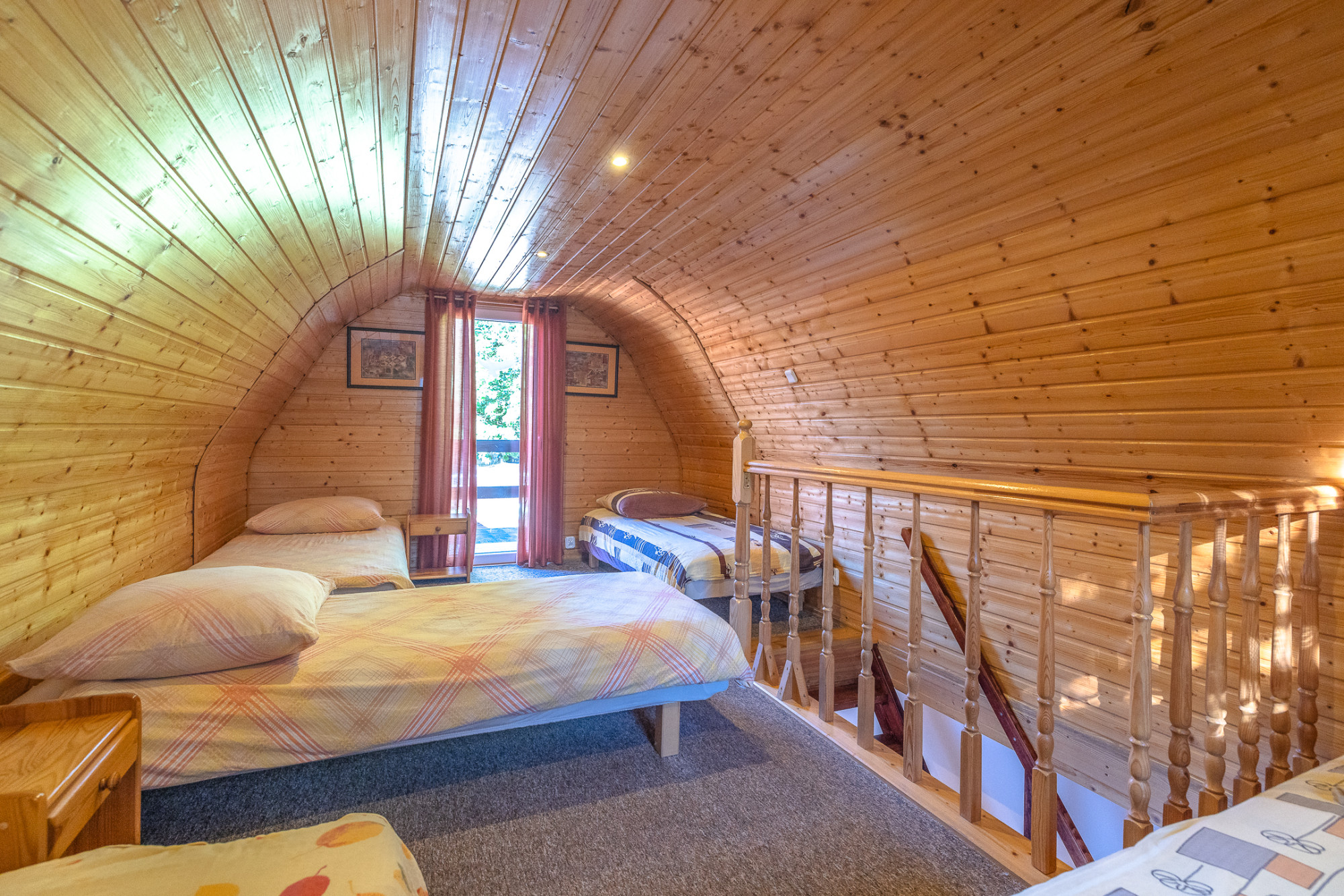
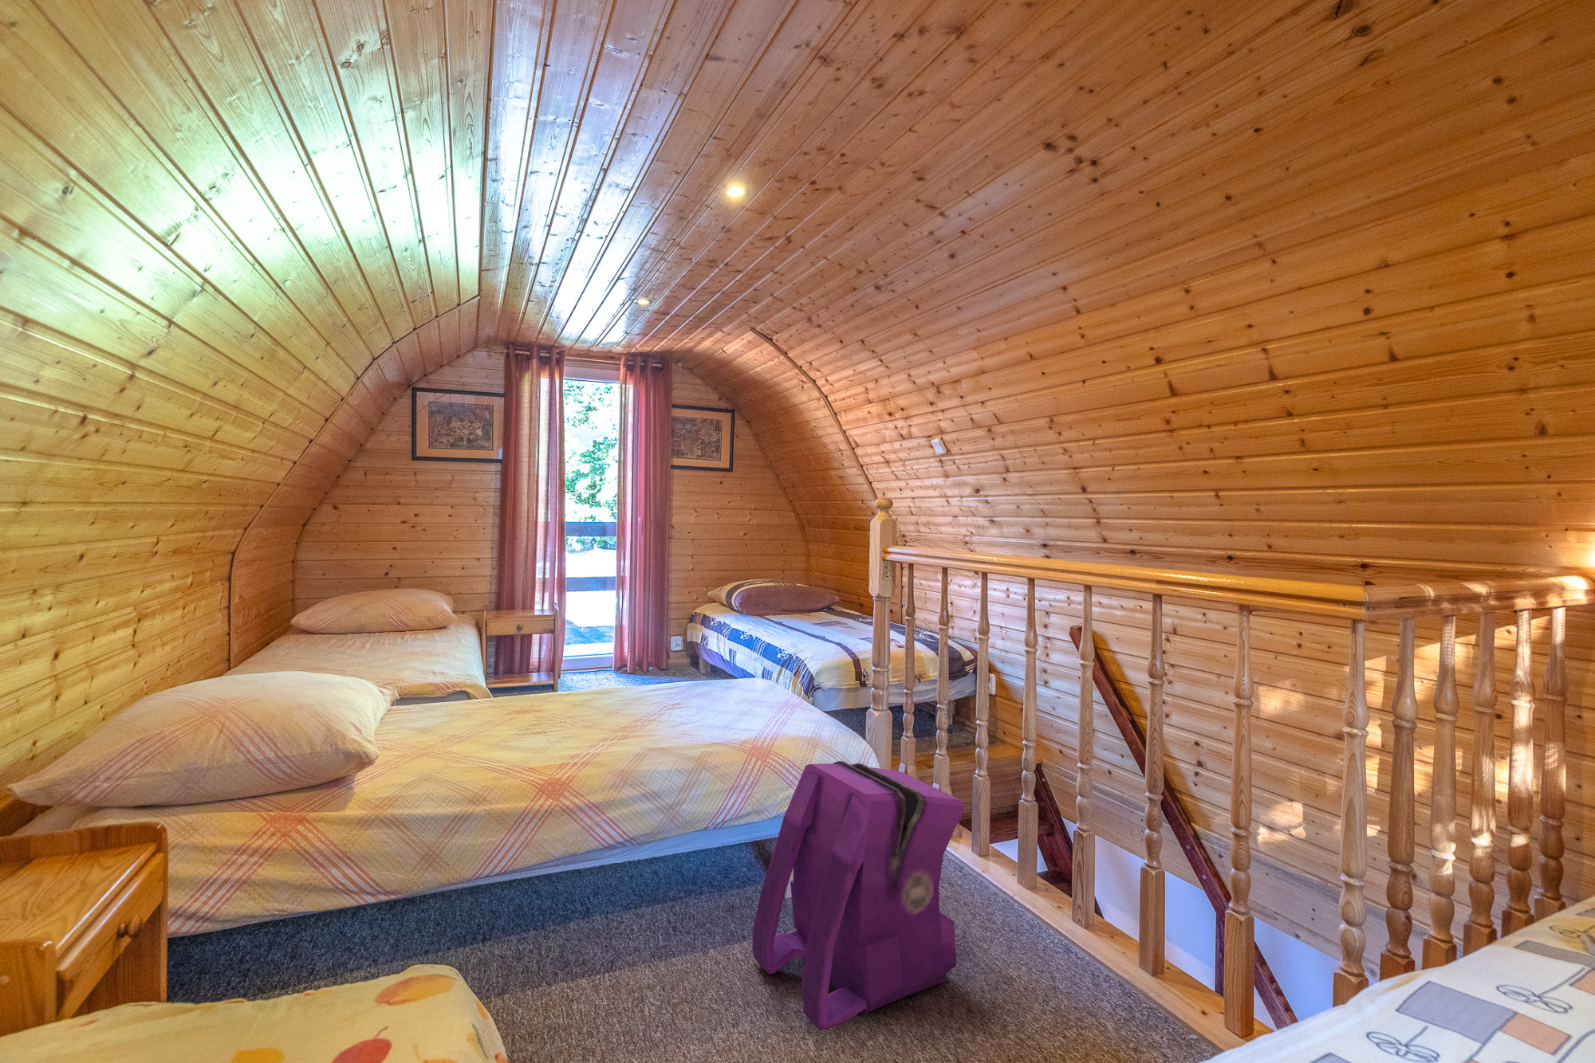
+ backpack [751,760,965,1031]
